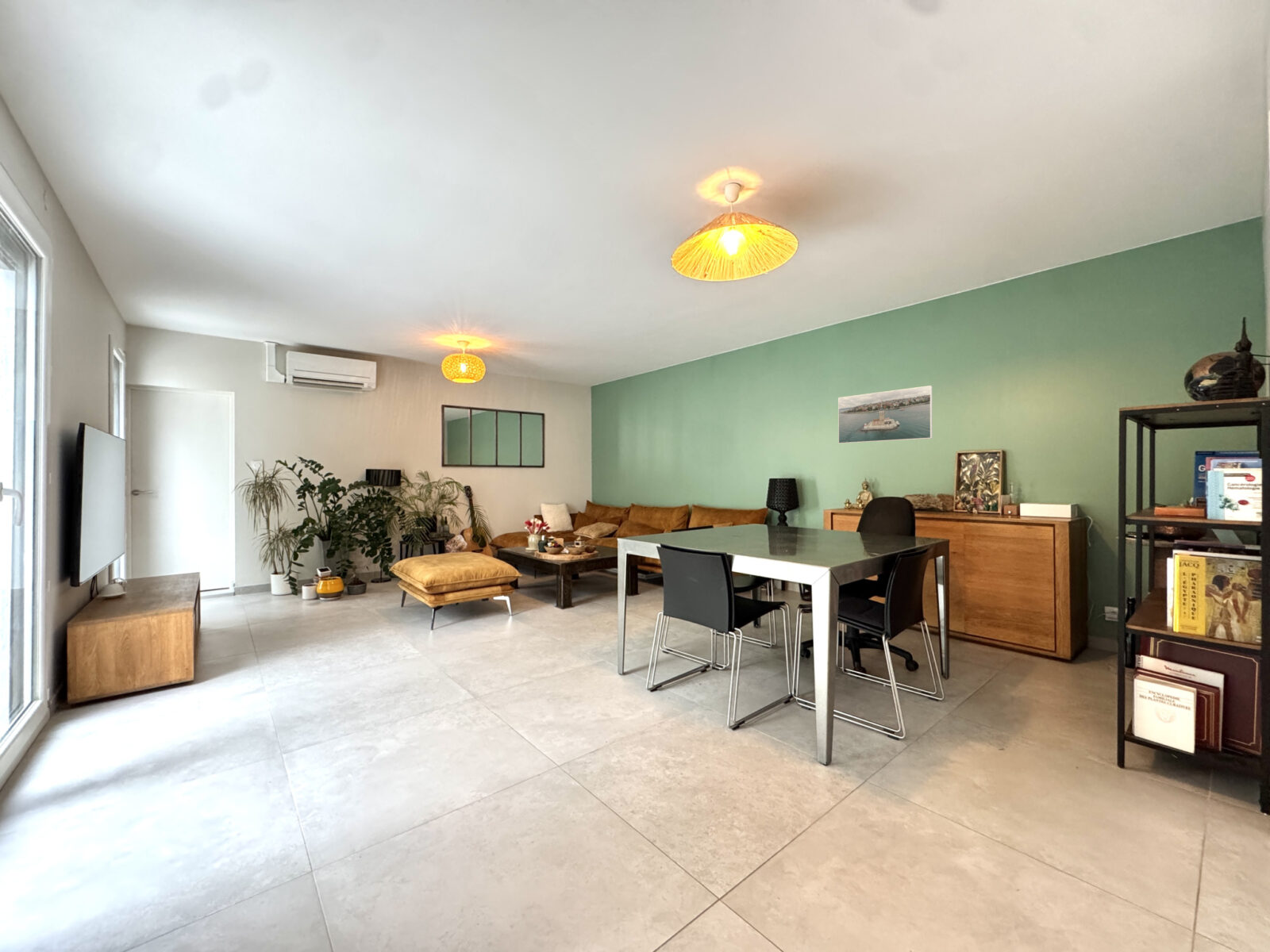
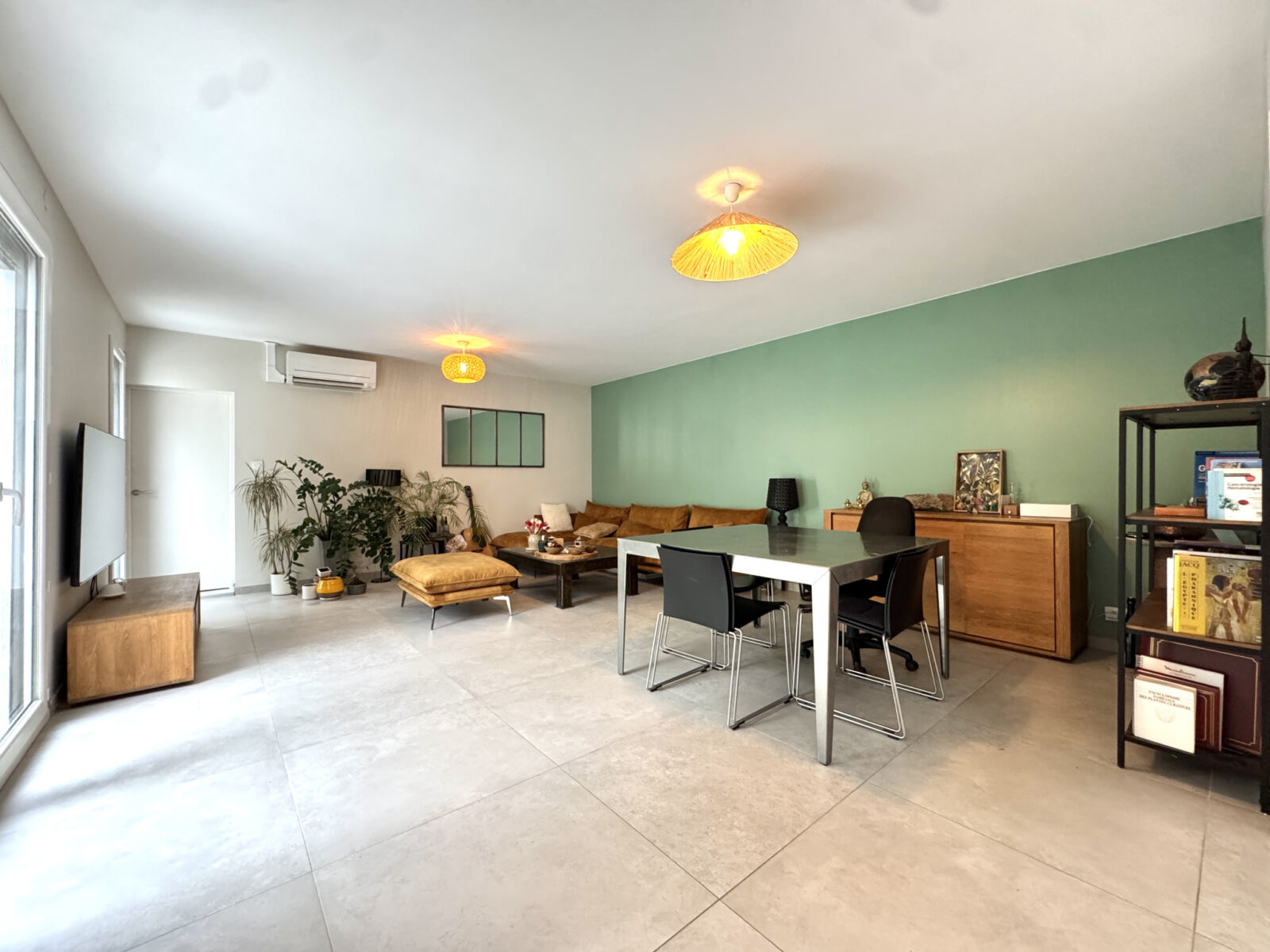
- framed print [837,385,933,444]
